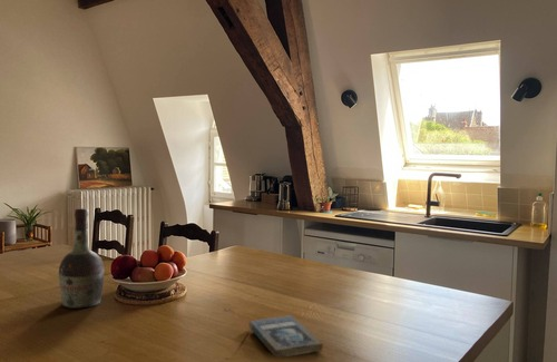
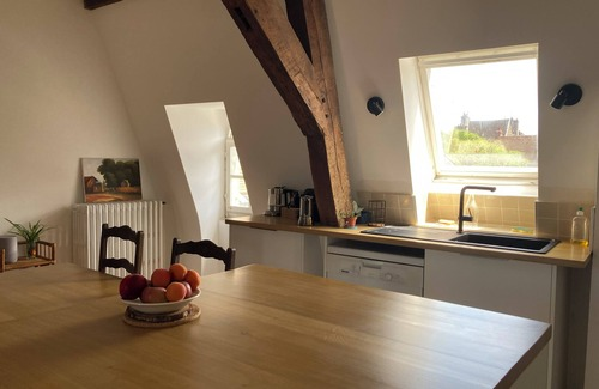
- cognac bottle [58,207,106,310]
- book [247,314,324,359]
